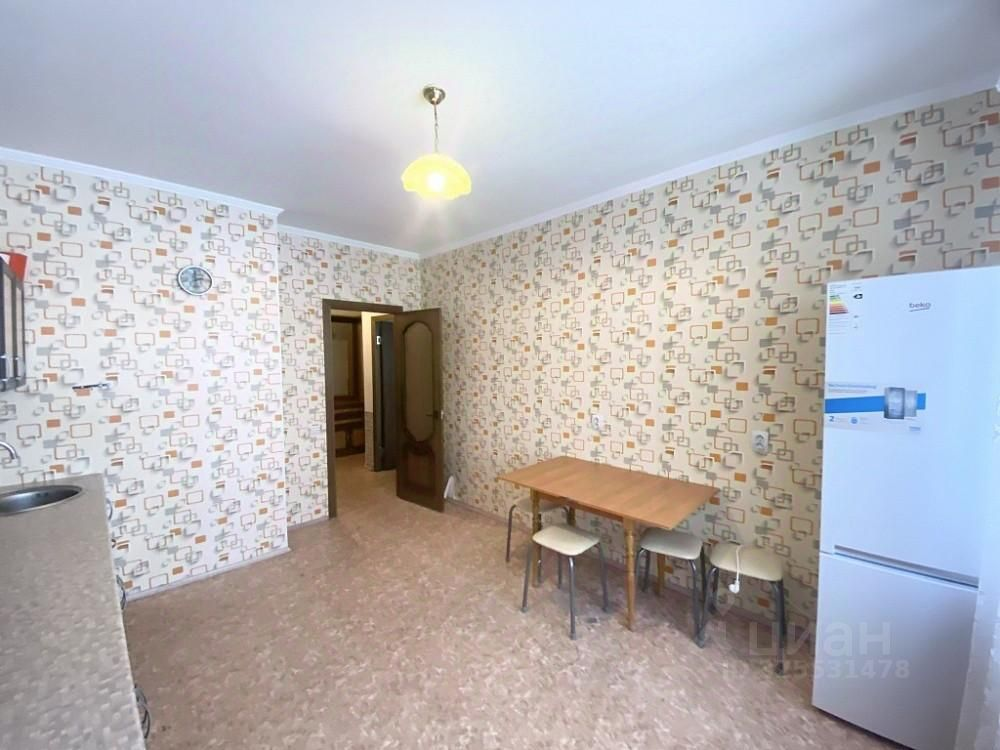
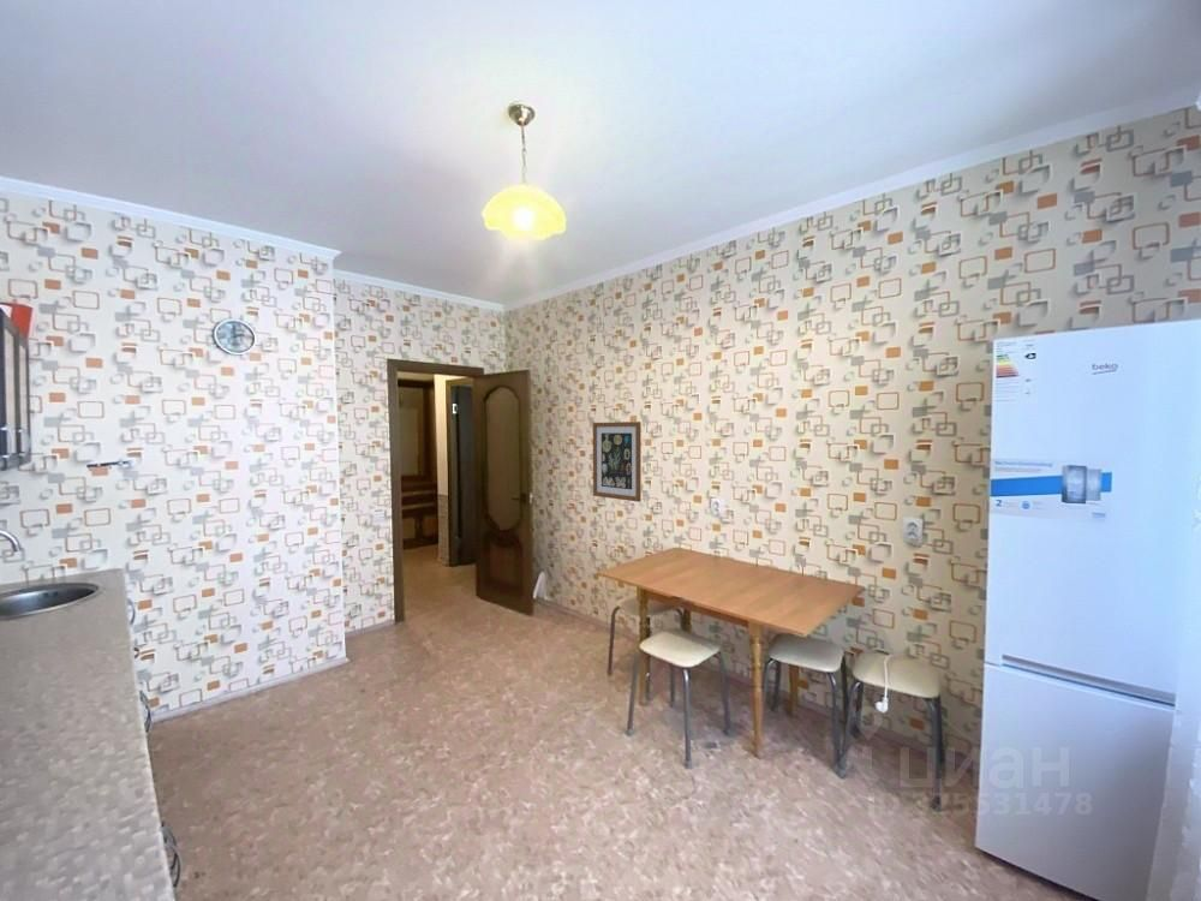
+ wall art [592,420,643,503]
